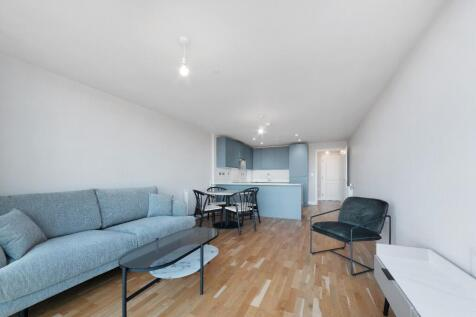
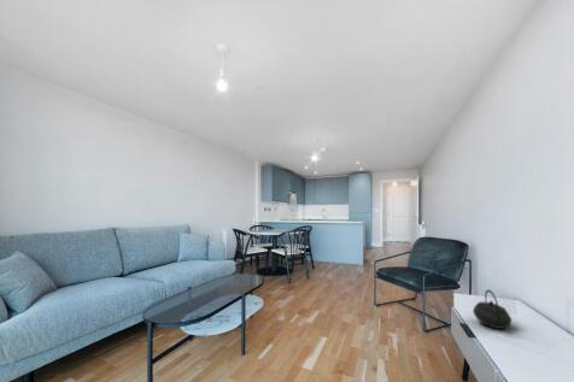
+ kettle [472,288,512,330]
